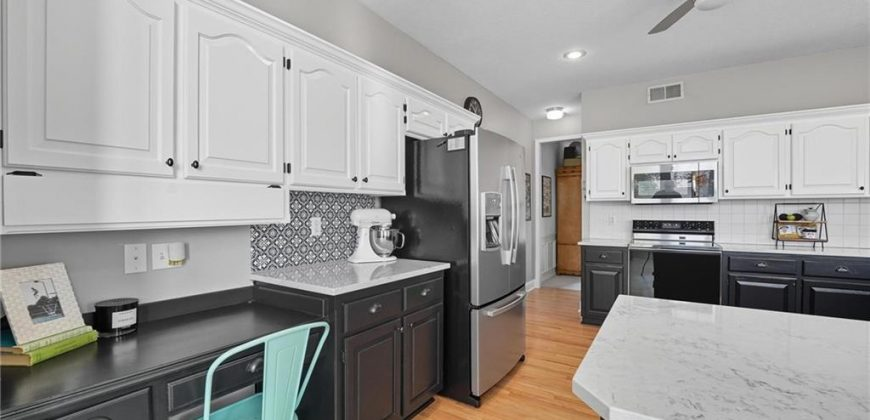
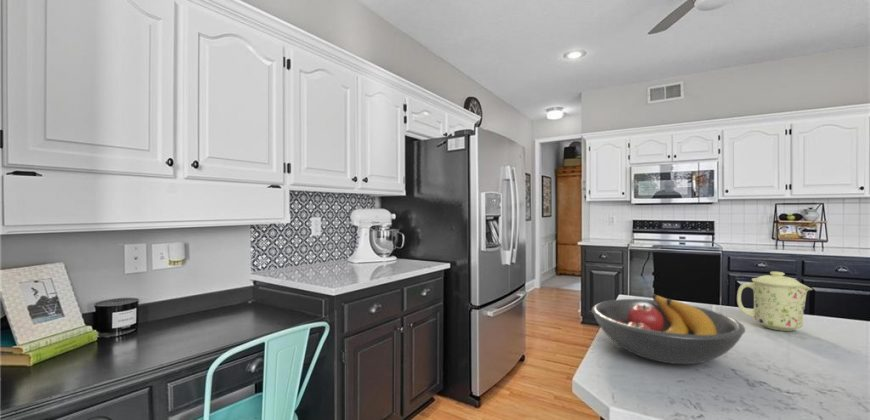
+ mug [736,271,814,332]
+ fruit bowl [591,293,746,365]
